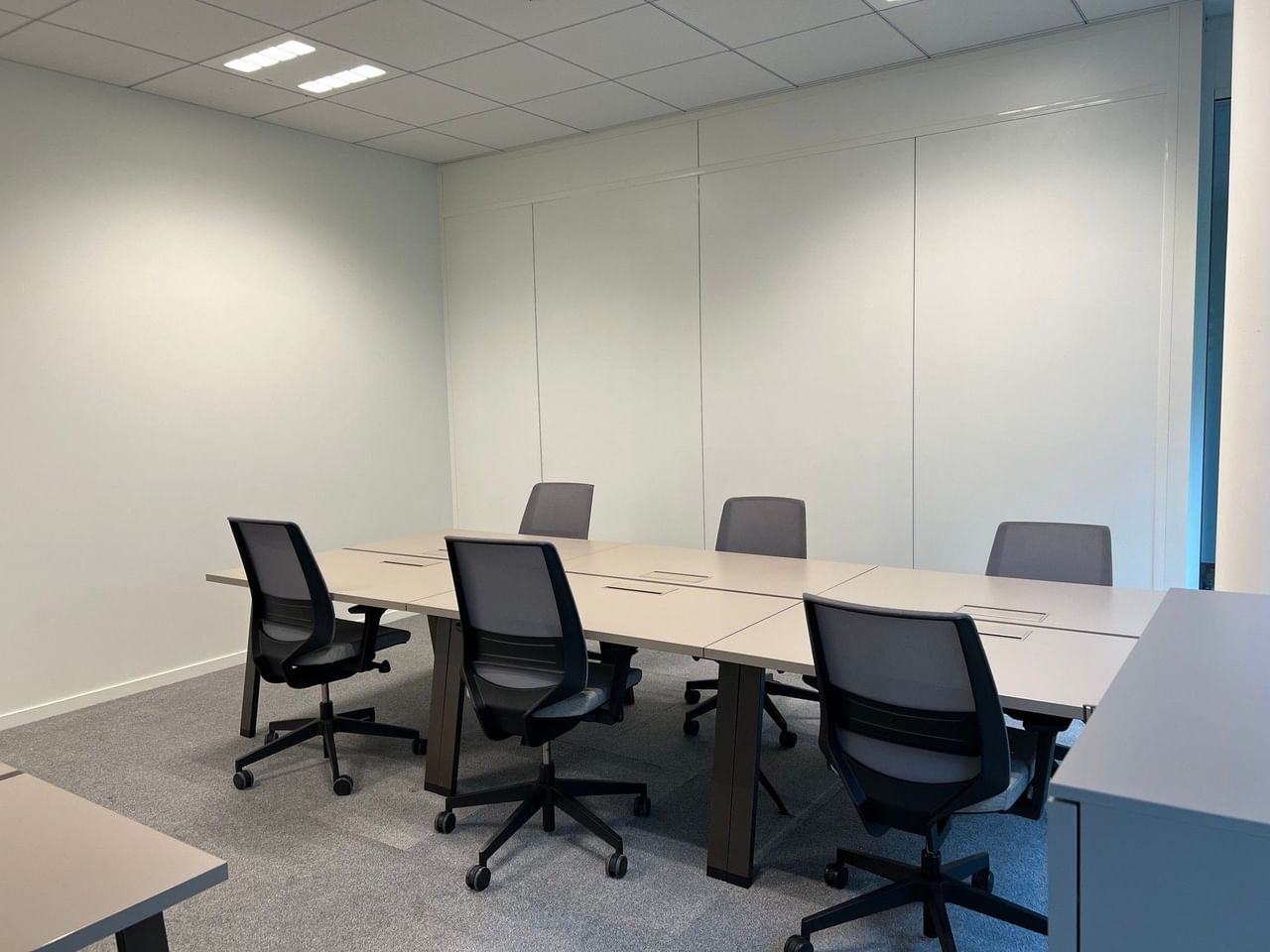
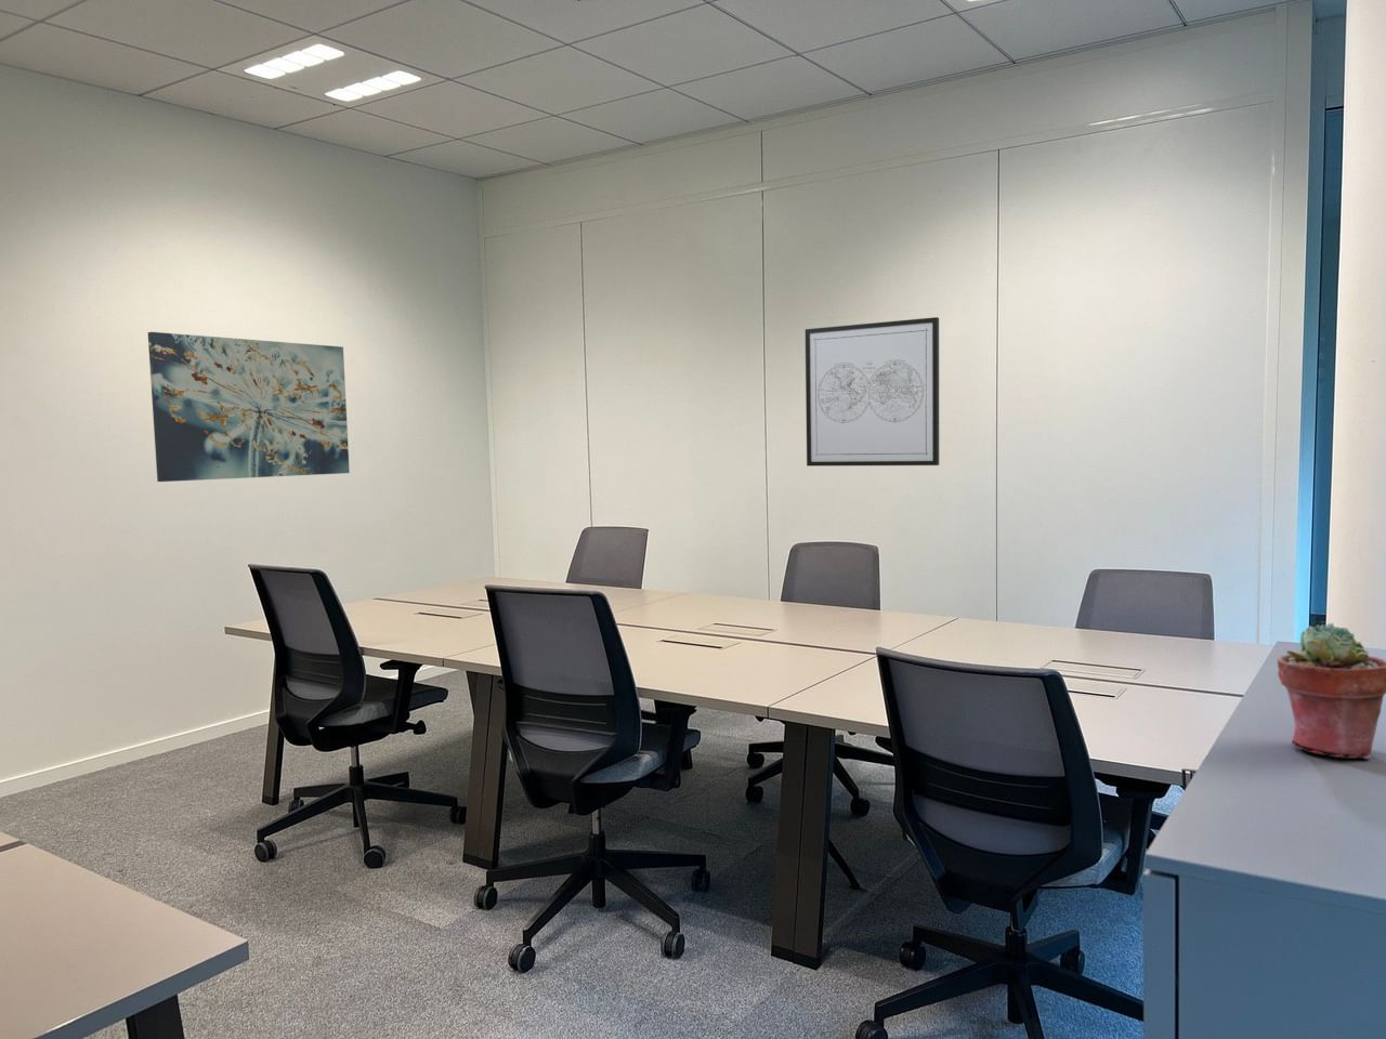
+ potted succulent [1277,621,1386,760]
+ wall art [147,331,350,482]
+ wall art [804,317,940,467]
